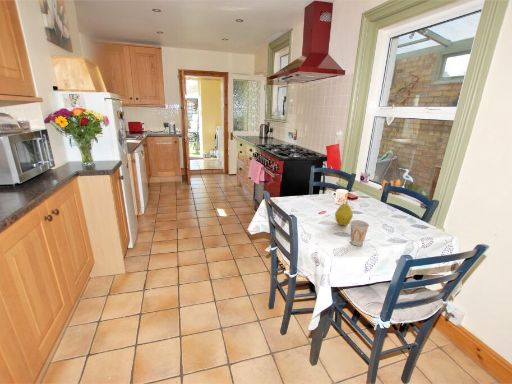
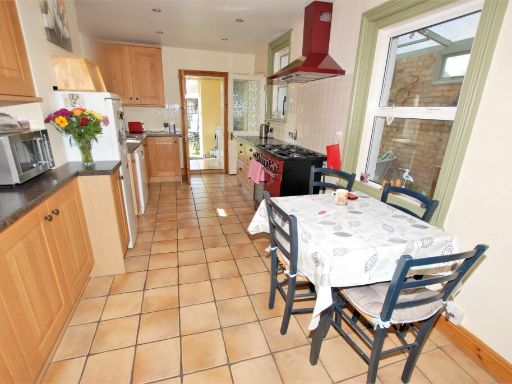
- fruit [334,203,354,227]
- cup [350,219,370,247]
